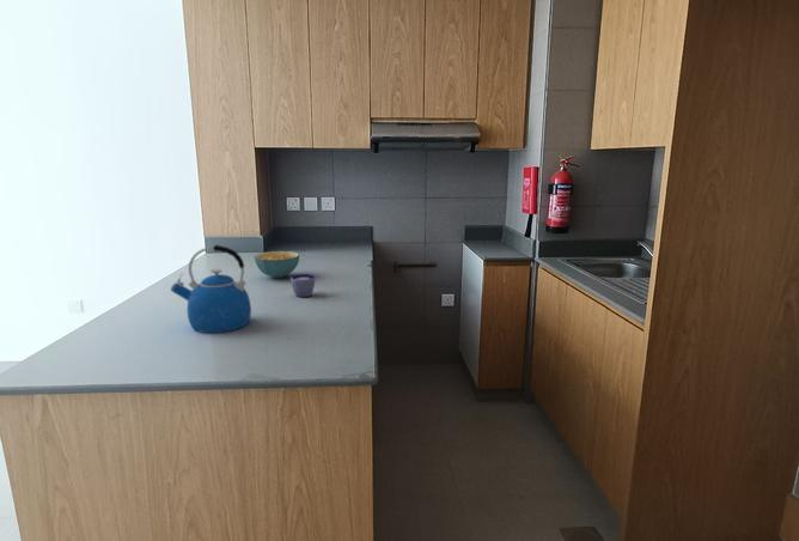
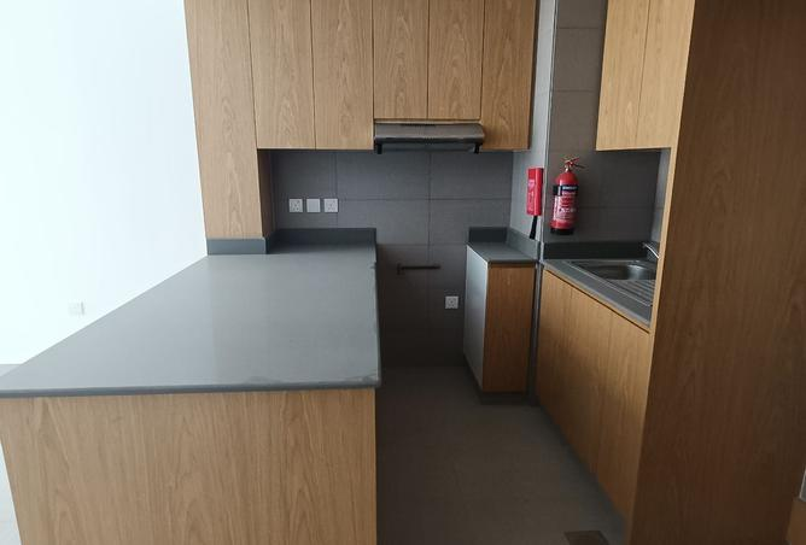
- cereal bowl [252,250,300,279]
- kettle [170,244,252,334]
- cup [289,273,316,298]
